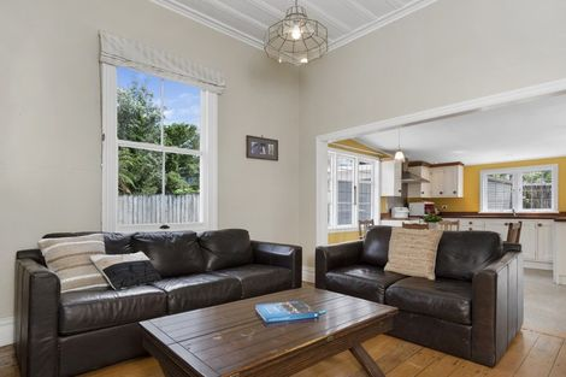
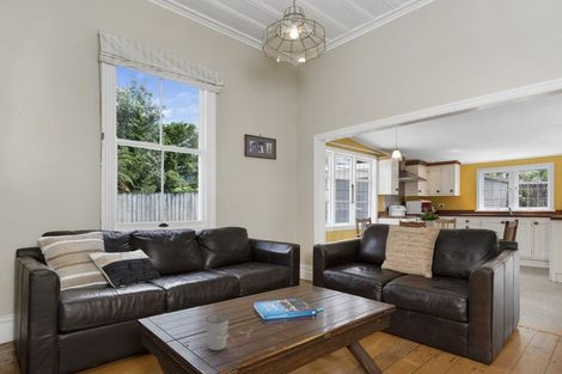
+ cup [204,313,230,351]
